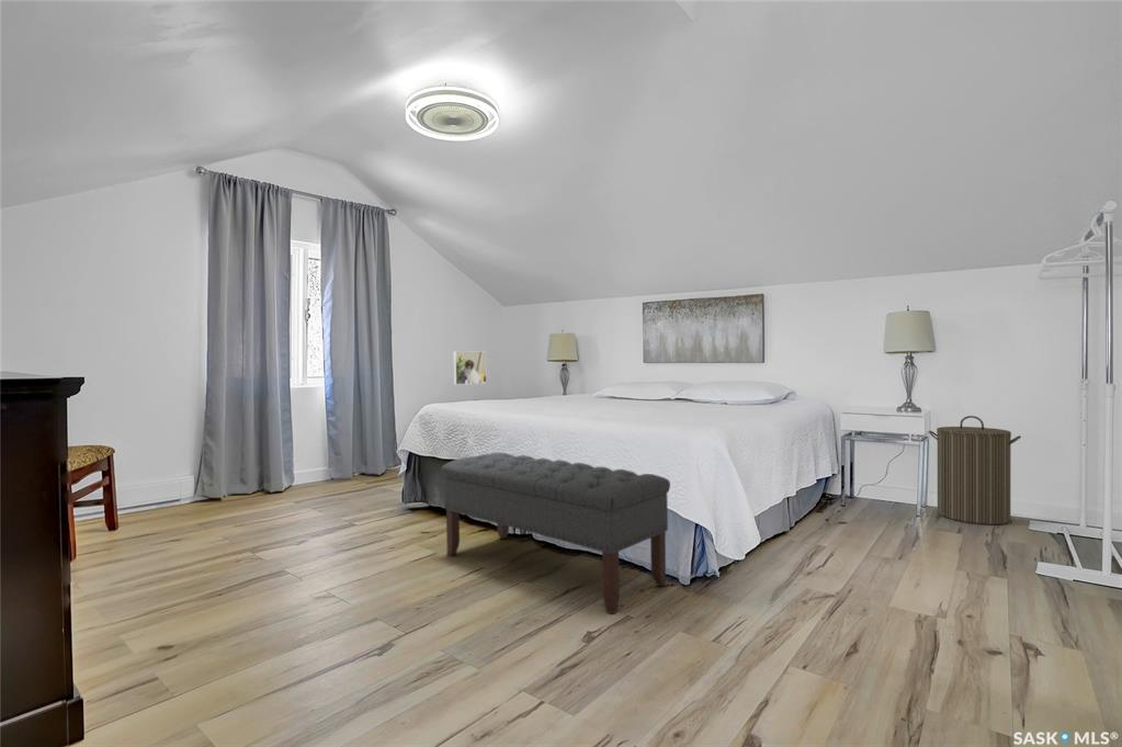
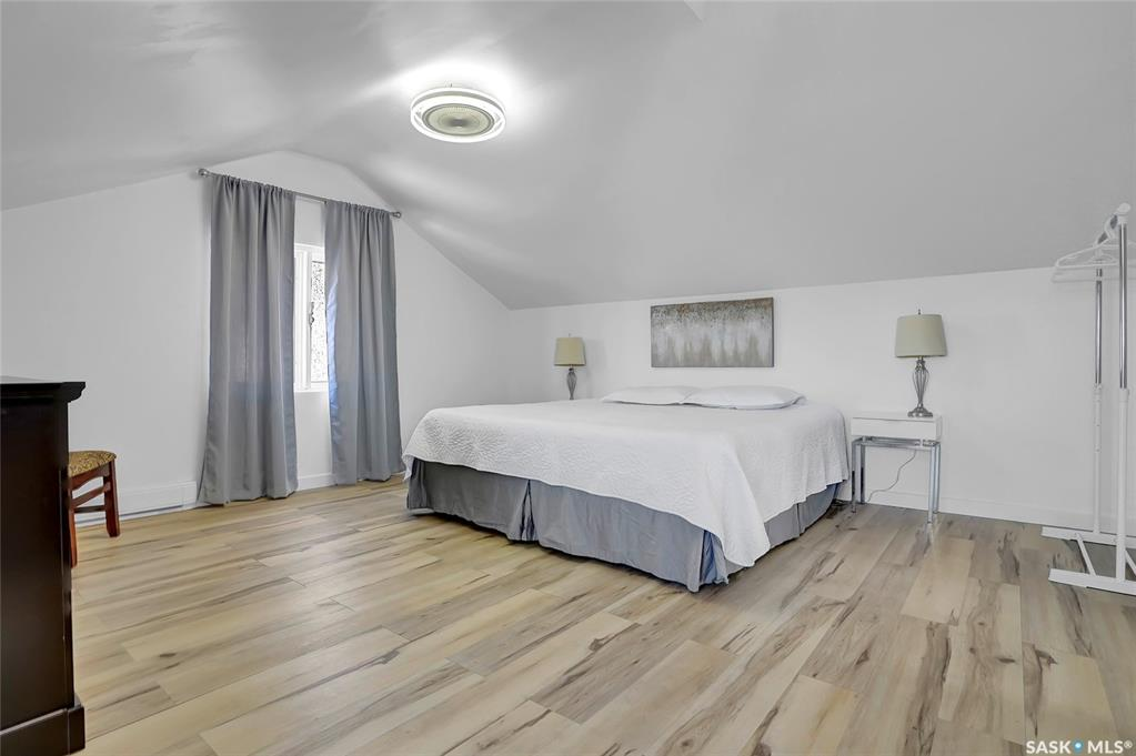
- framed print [452,350,487,386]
- laundry hamper [928,415,1022,525]
- bench [440,452,671,615]
